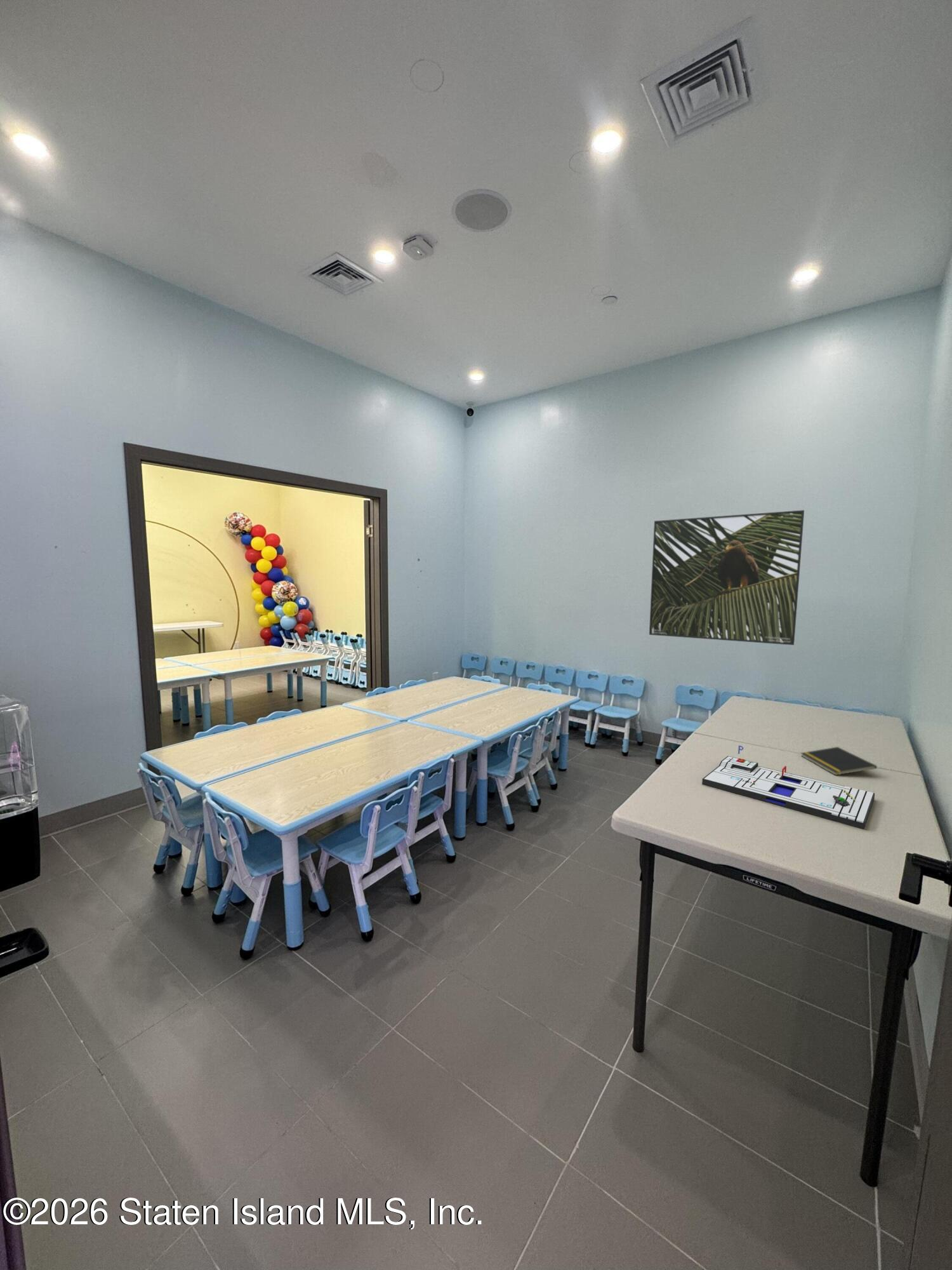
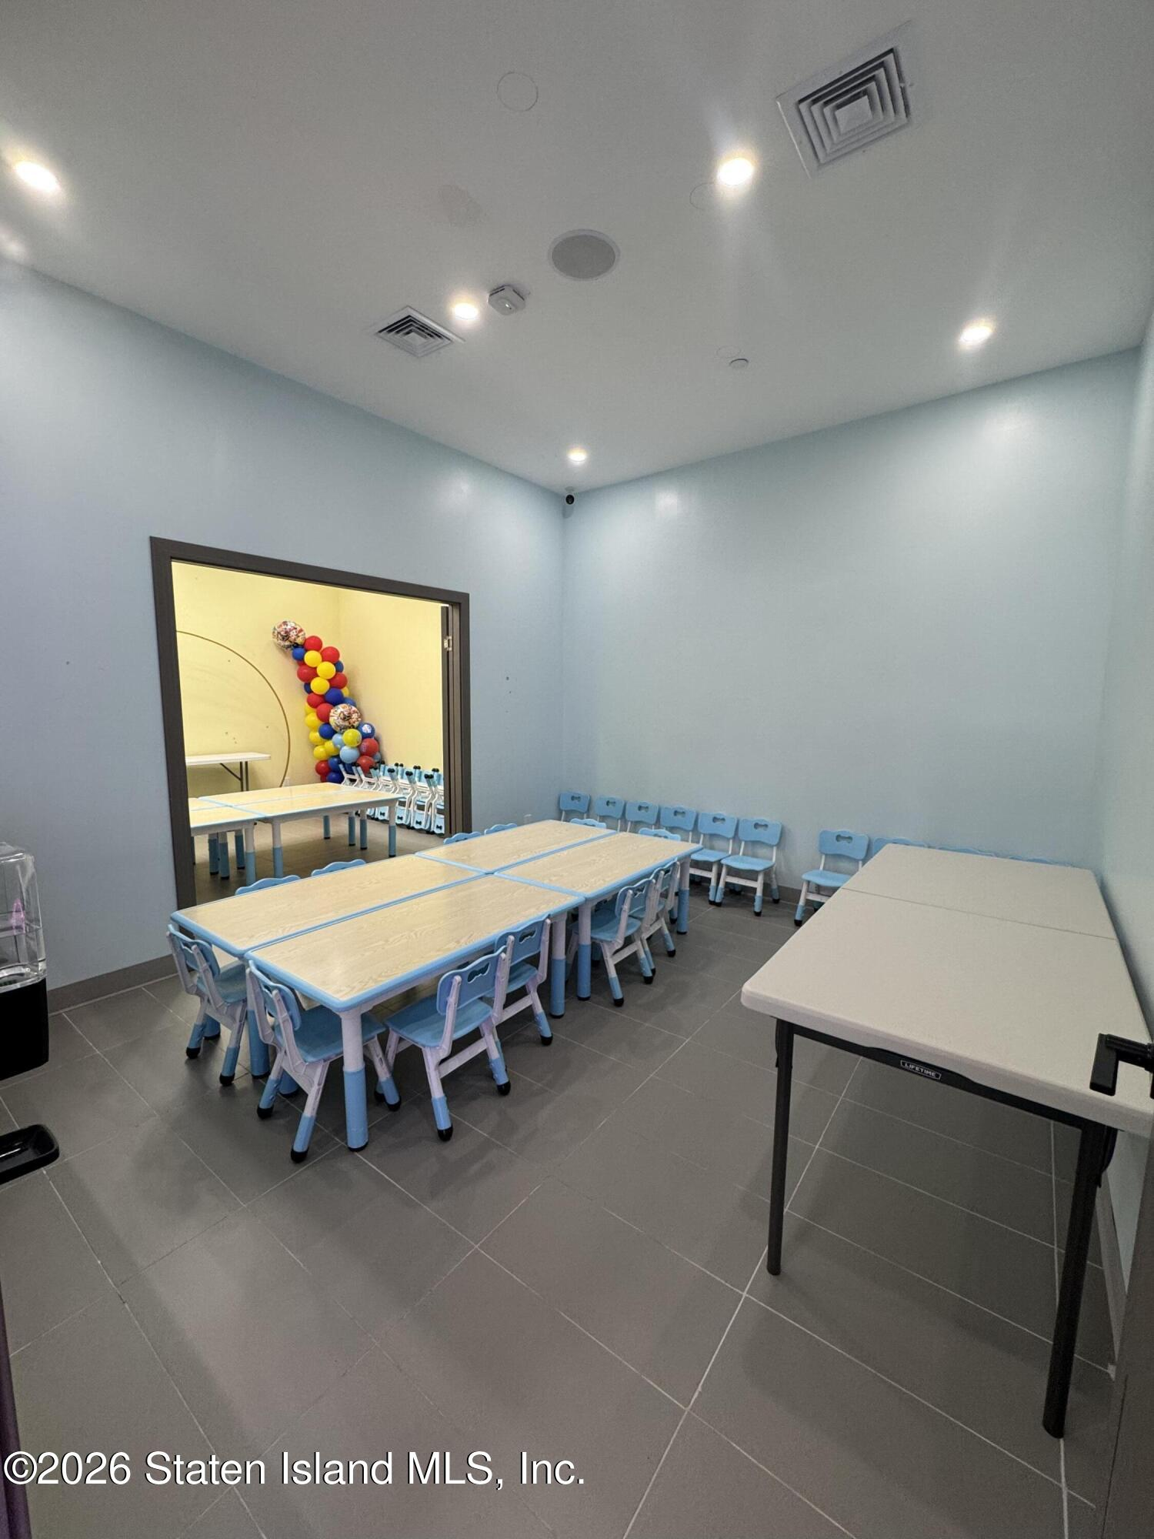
- notepad [800,746,878,776]
- board game [701,745,875,829]
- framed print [649,509,805,646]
